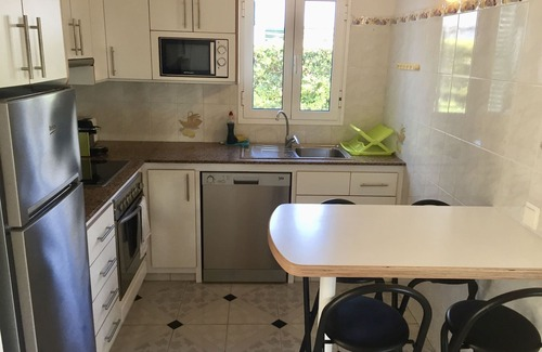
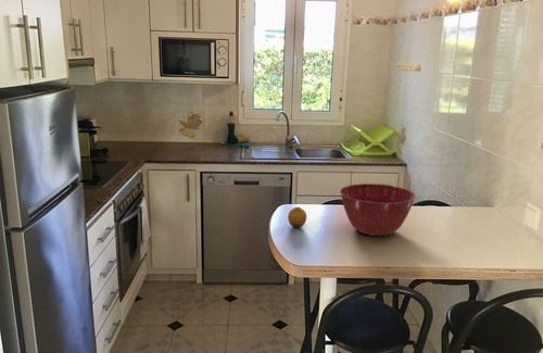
+ fruit [287,206,307,229]
+ mixing bowl [339,182,417,237]
